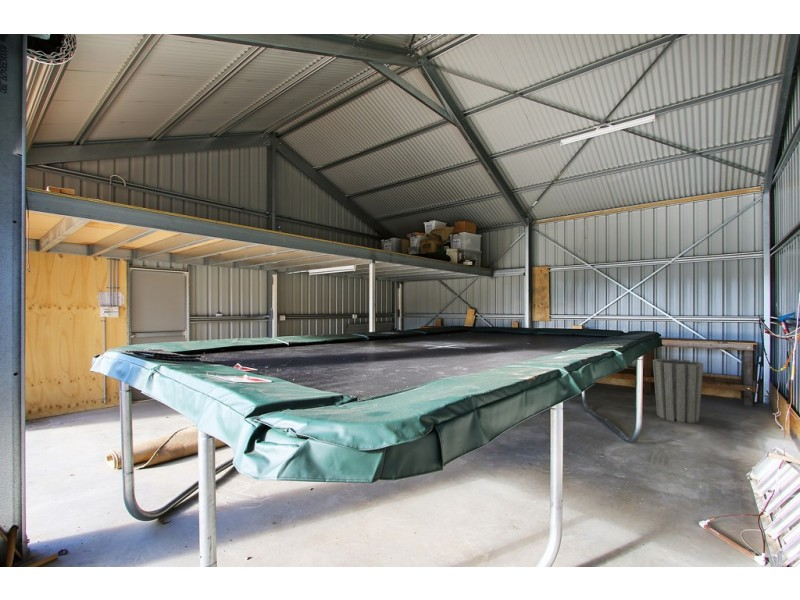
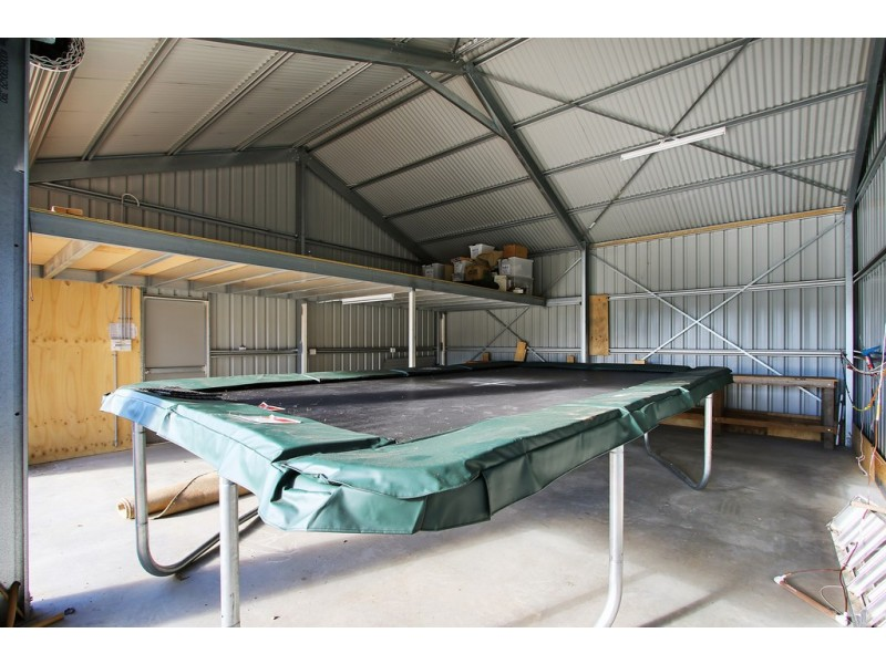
- trash can [652,358,704,424]
